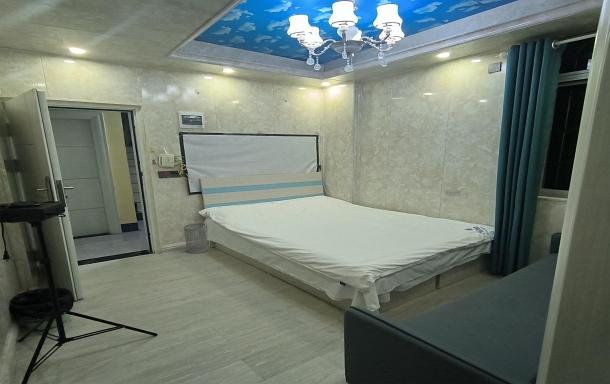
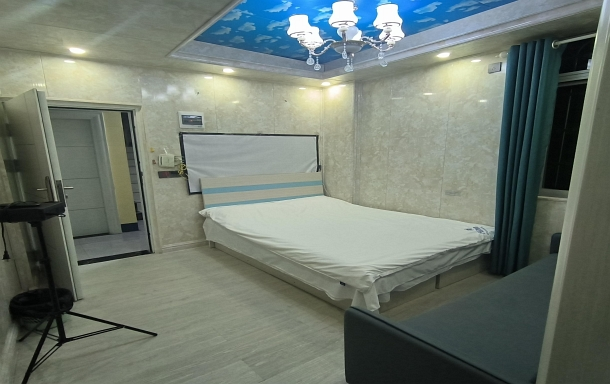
- waste bin [183,222,209,254]
